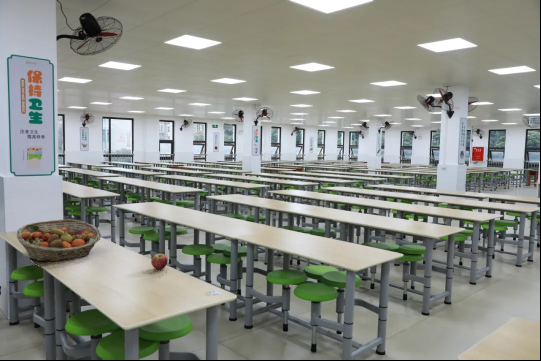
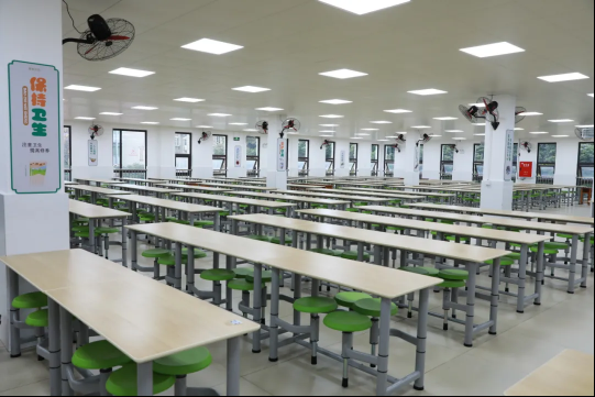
- fruit basket [16,219,102,262]
- apple [150,253,169,271]
